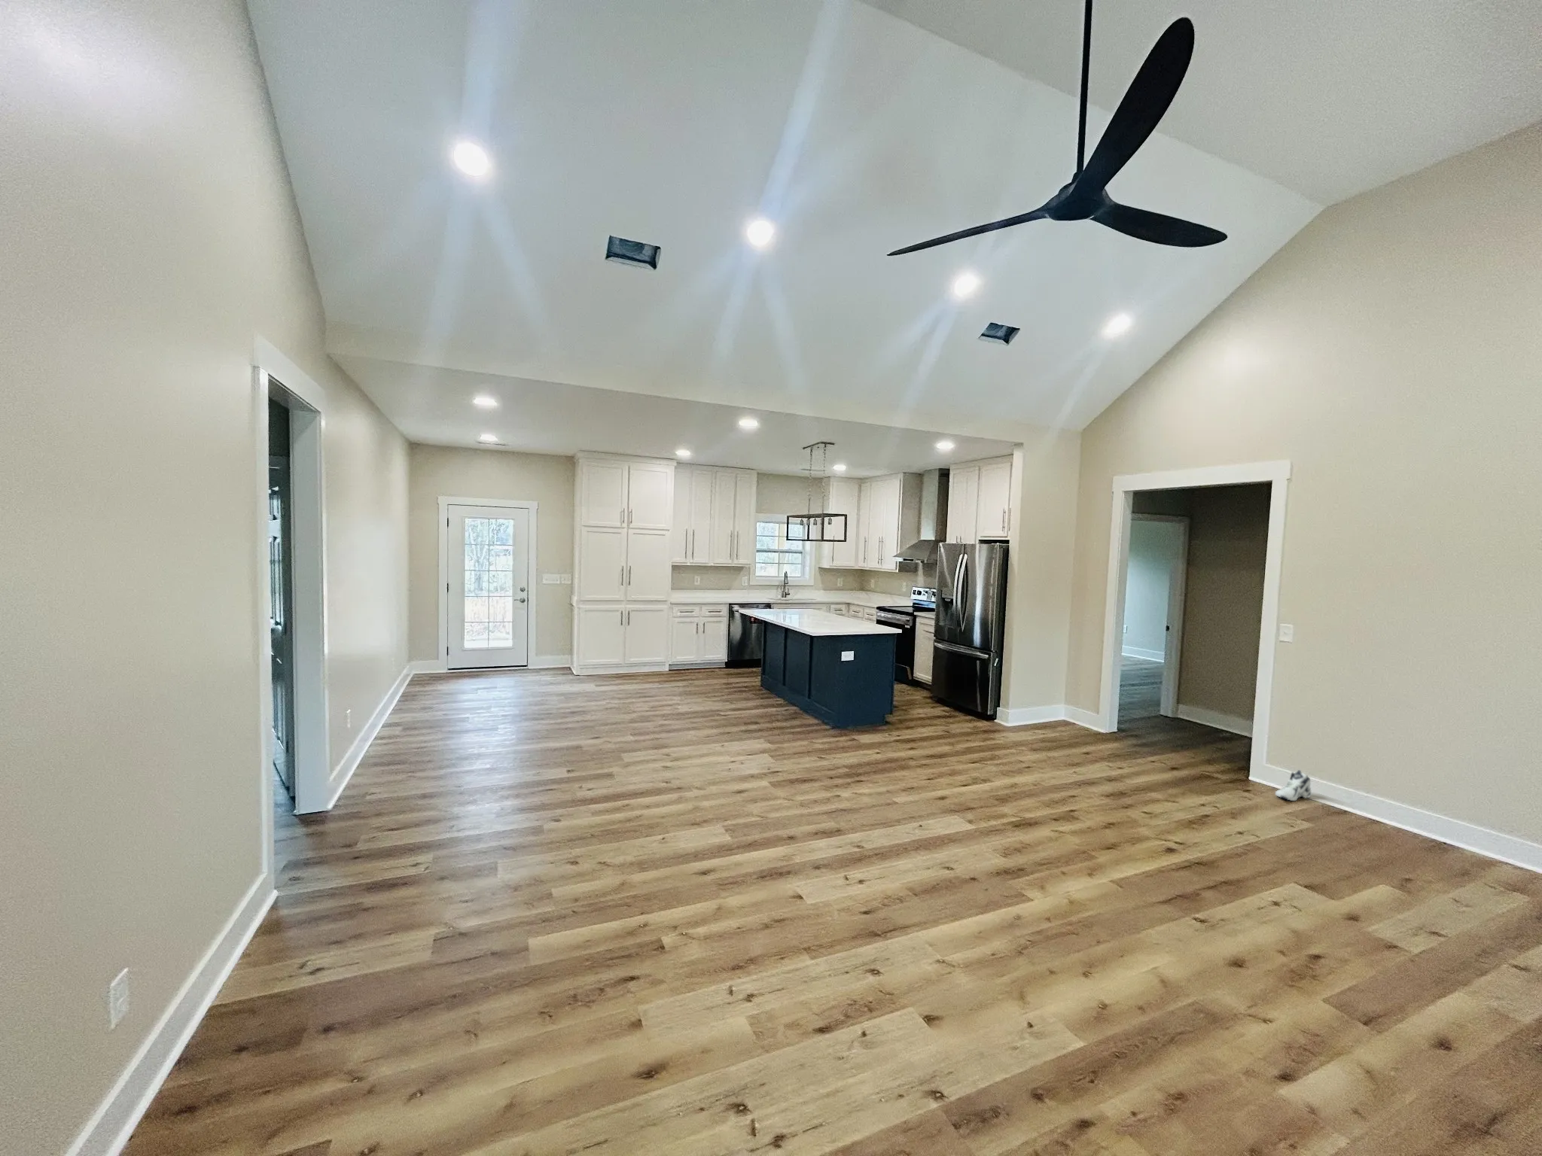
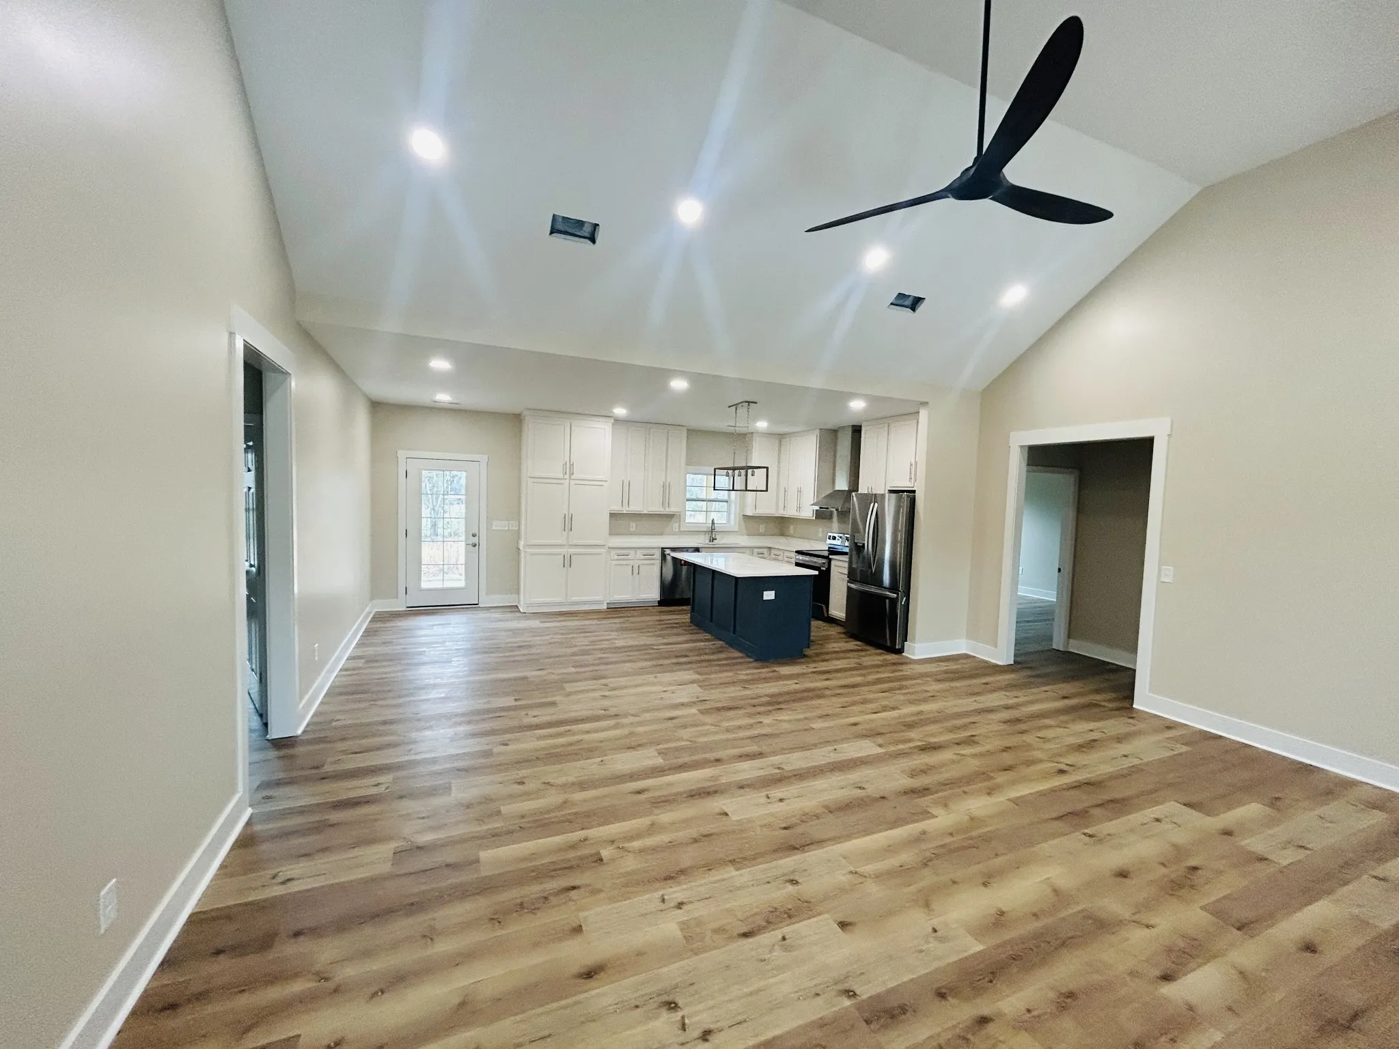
- sneaker [1275,769,1311,801]
